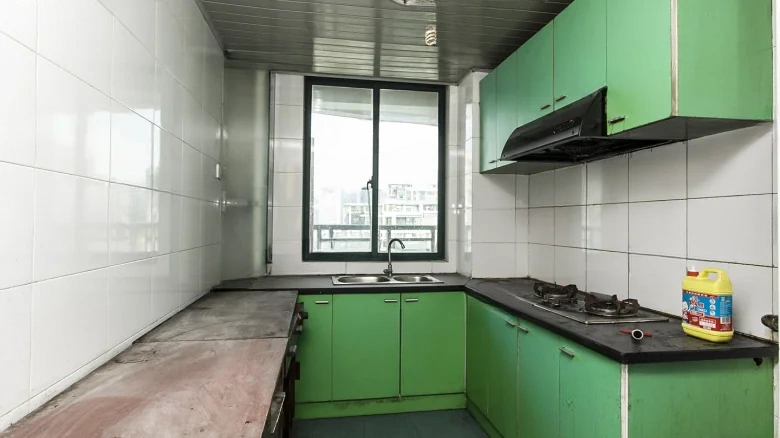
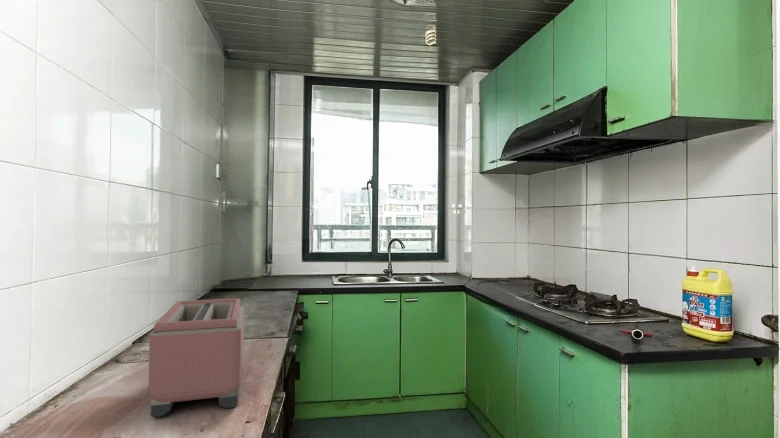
+ toaster [148,298,245,418]
